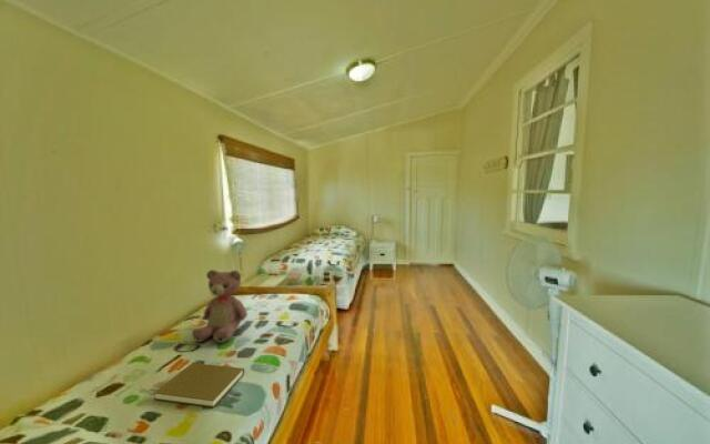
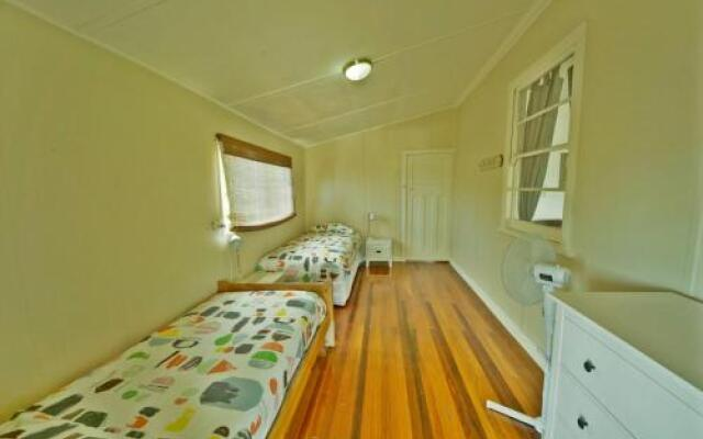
- book [153,362,245,408]
- teddy bear [191,269,248,344]
